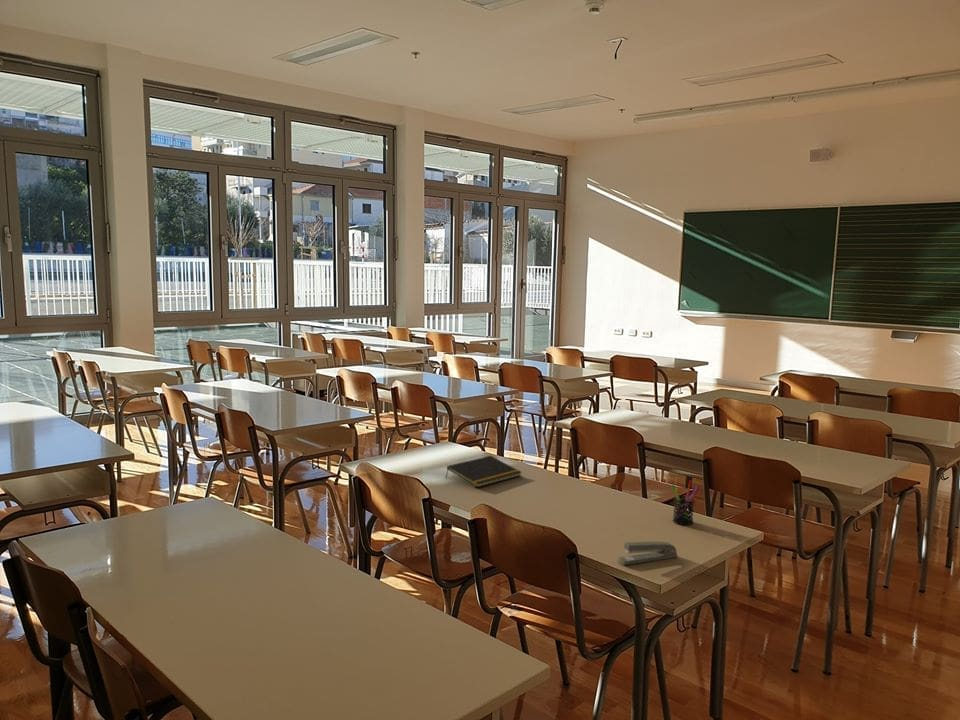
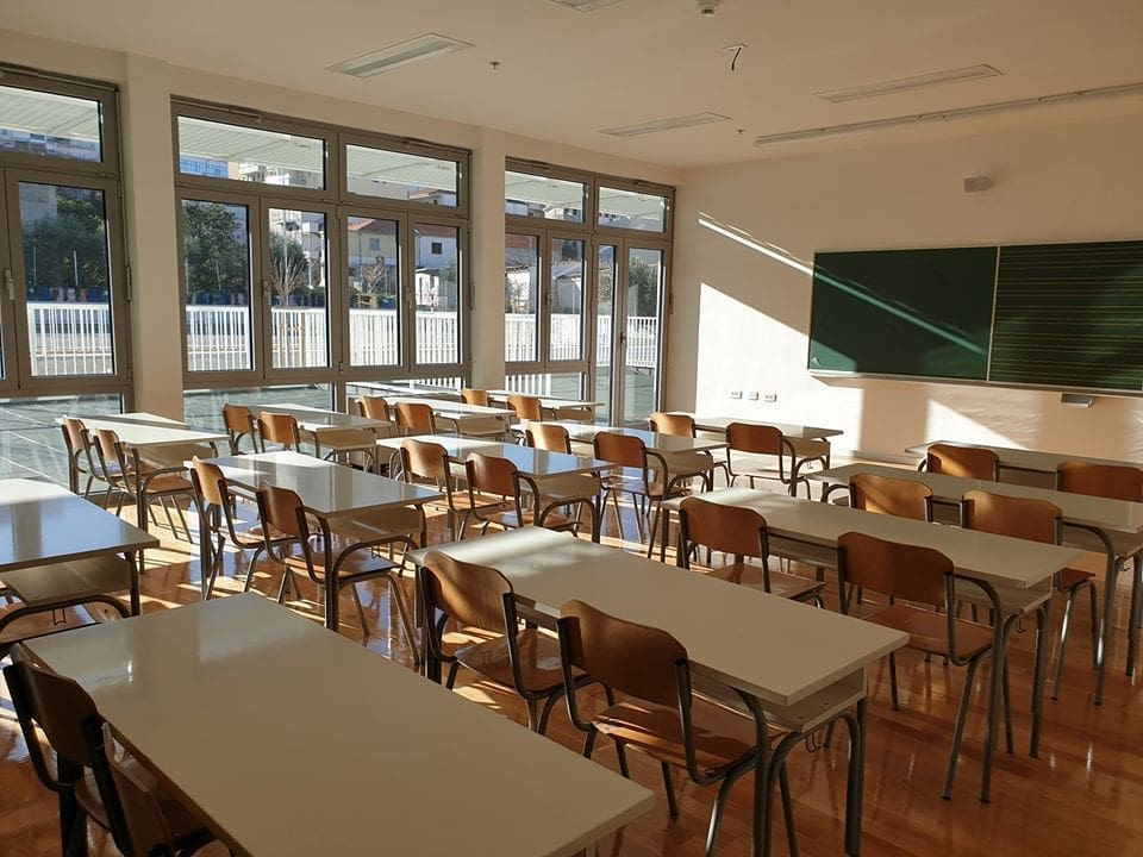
- notepad [445,455,523,488]
- pen holder [671,480,701,526]
- stapler [617,541,678,566]
